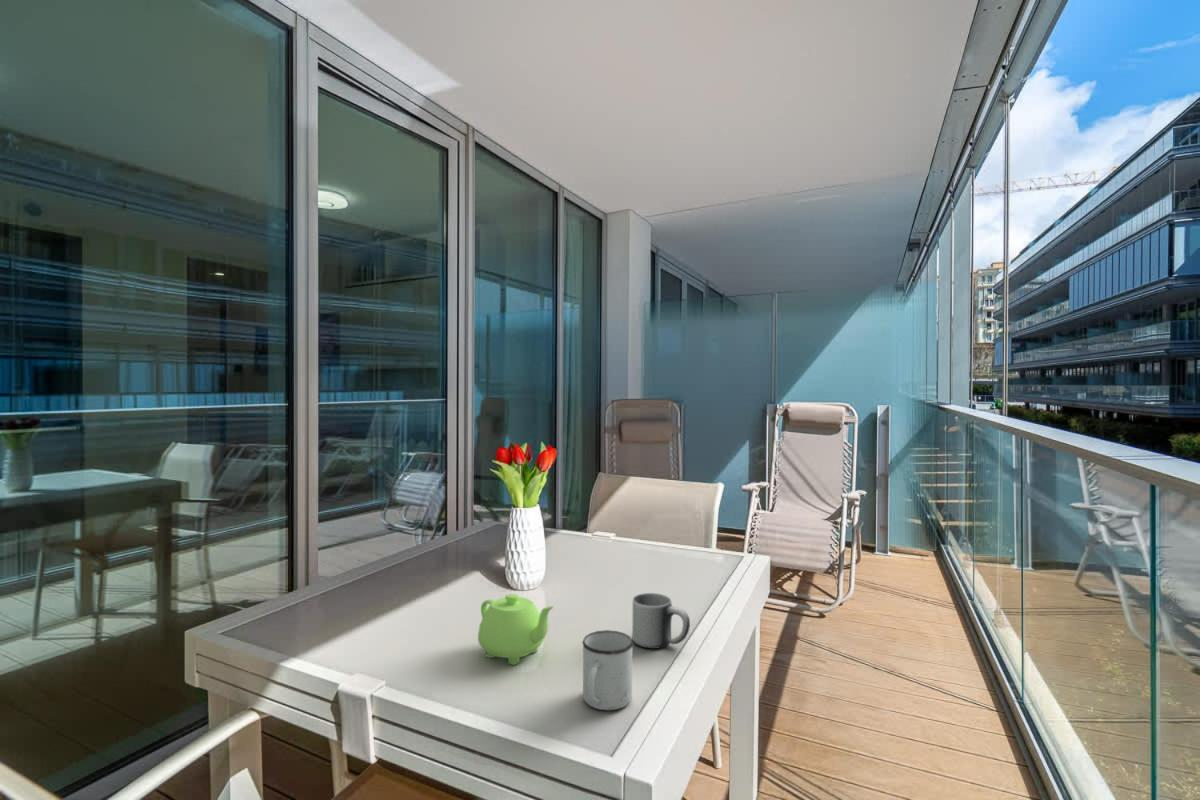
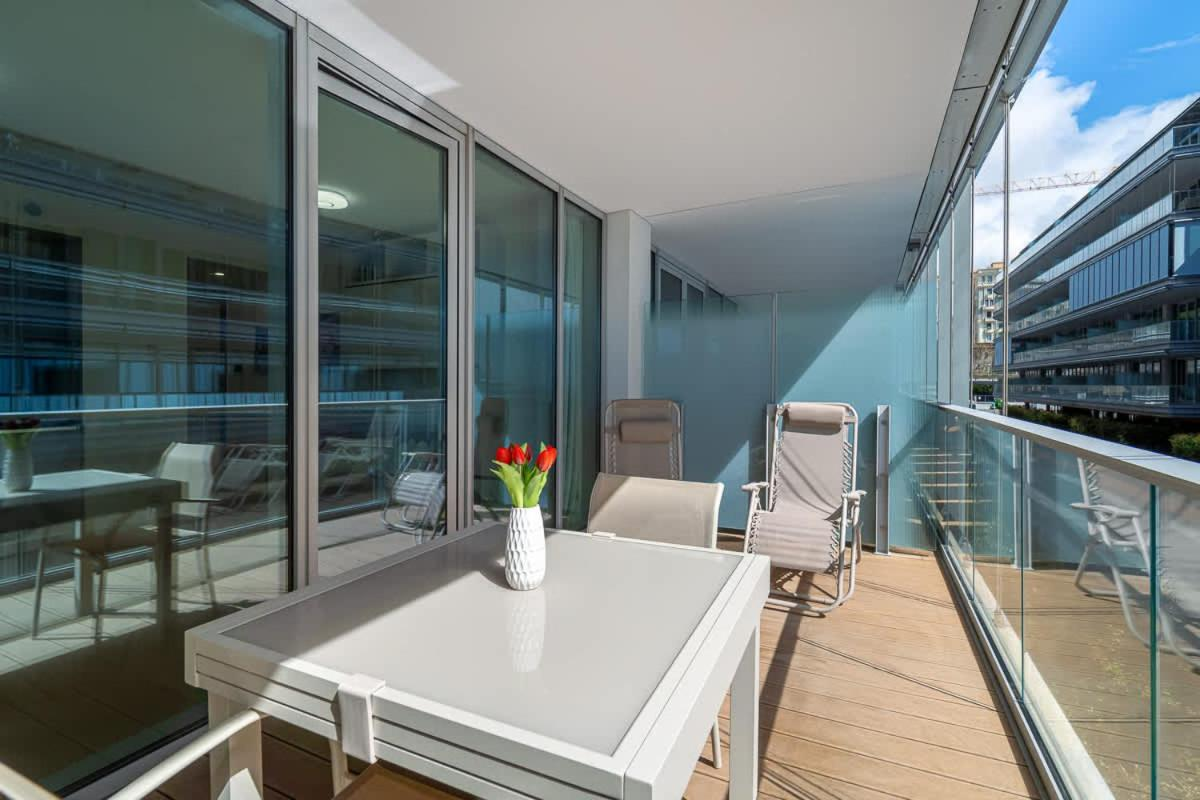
- mug [581,629,634,711]
- teapot [477,593,554,666]
- mug [631,592,691,650]
